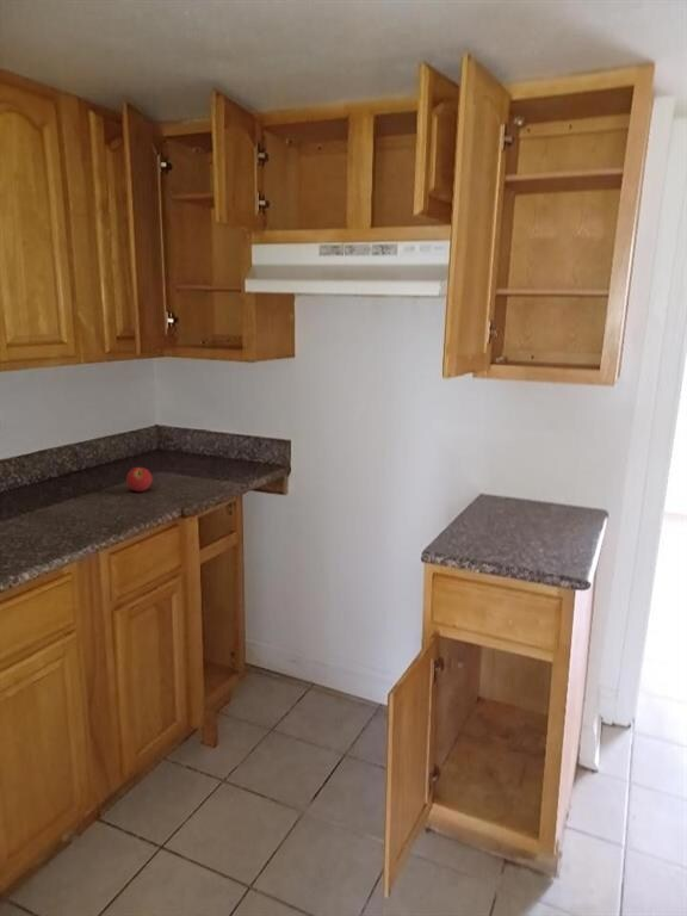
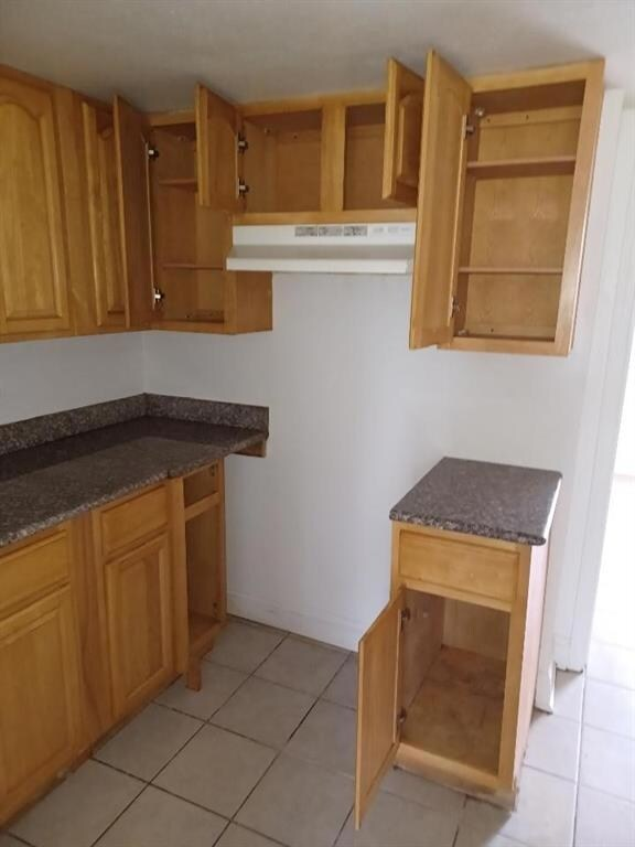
- fruit [125,466,153,493]
